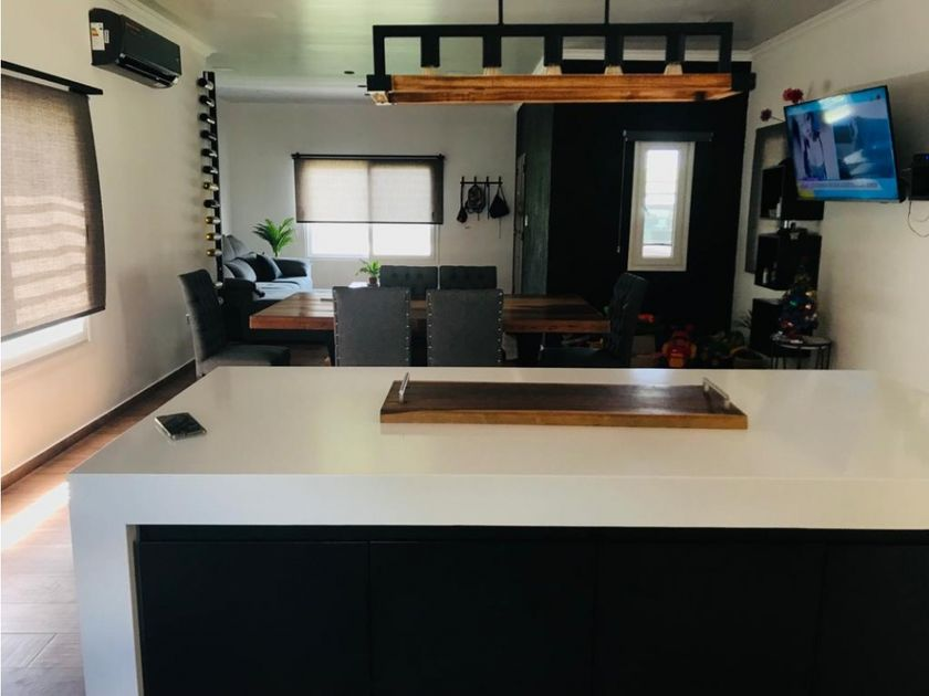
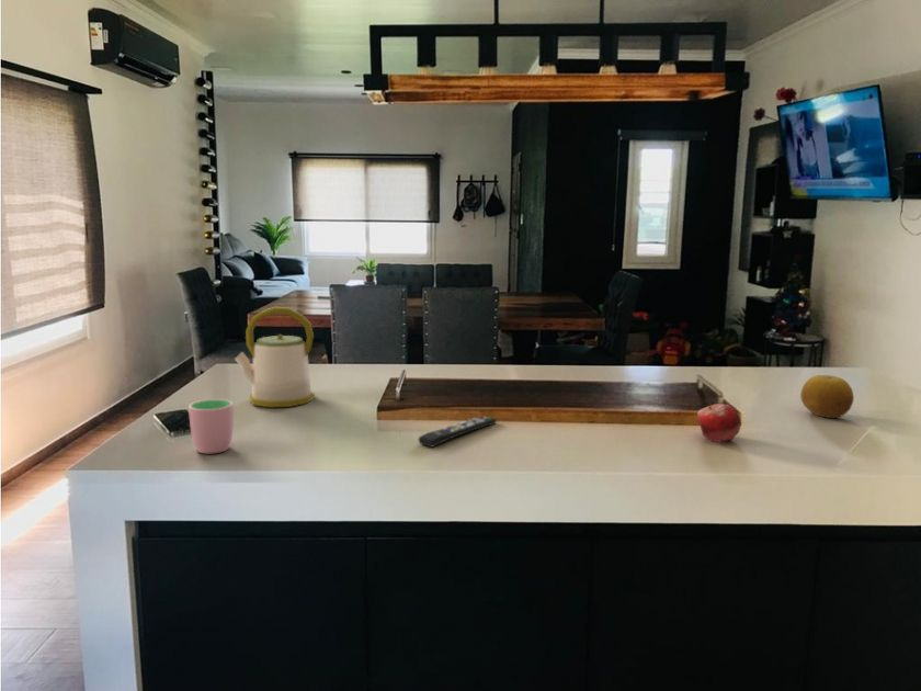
+ remote control [417,415,497,449]
+ cup [187,398,235,454]
+ kettle [234,306,315,408]
+ fruit [696,403,742,443]
+ fruit [799,374,855,419]
